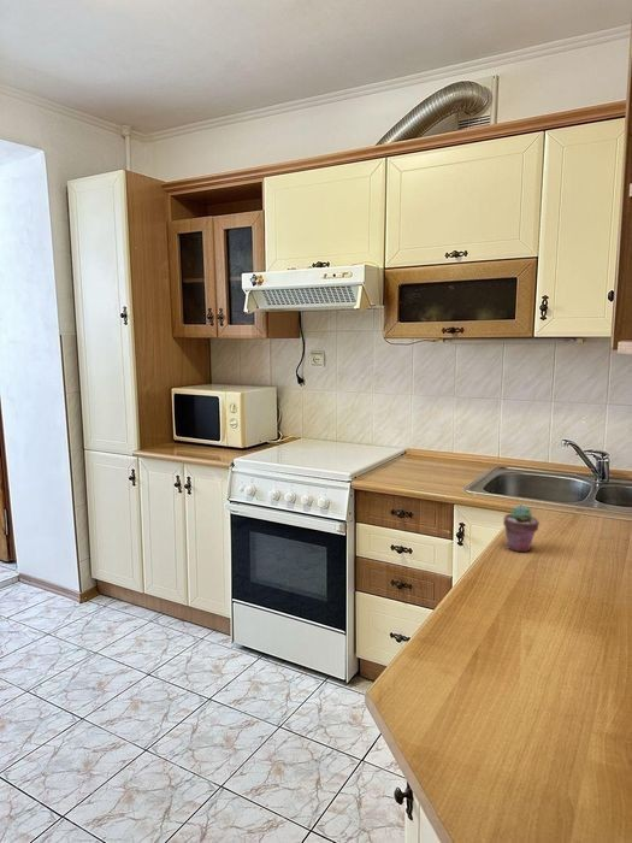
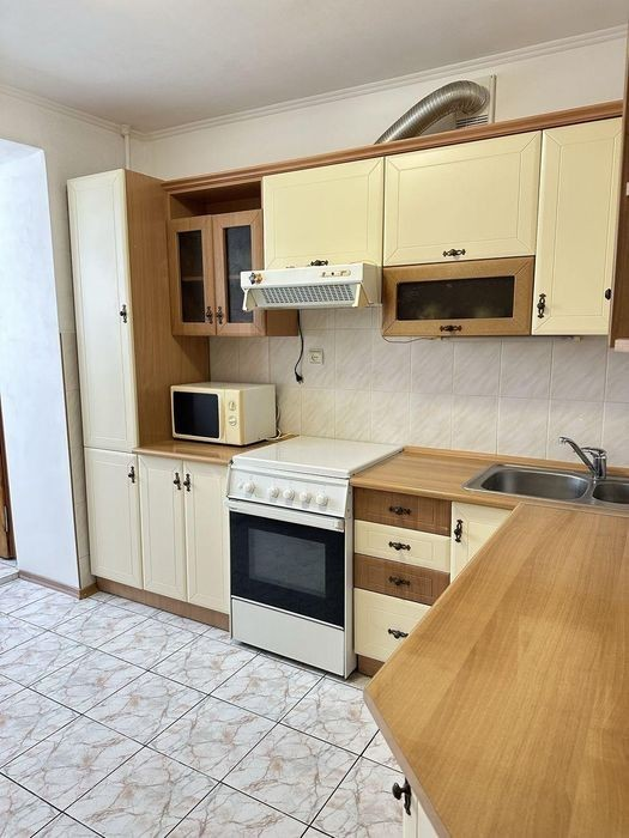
- potted succulent [502,503,541,553]
